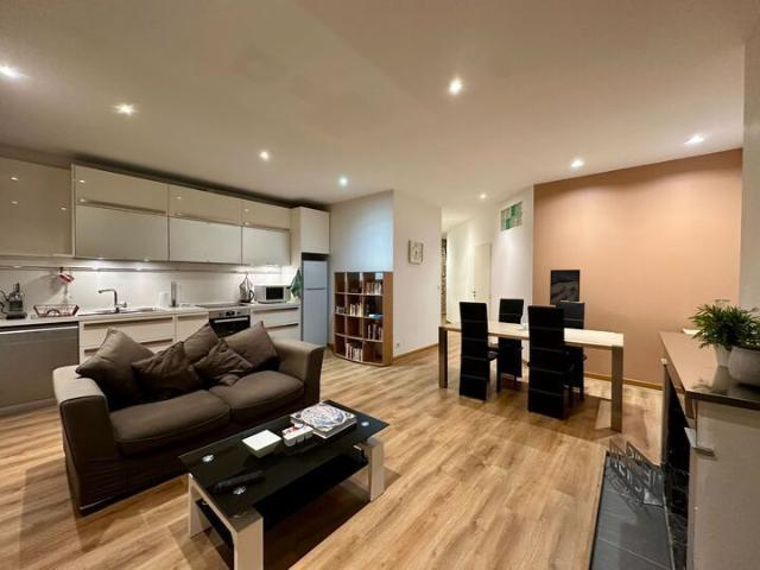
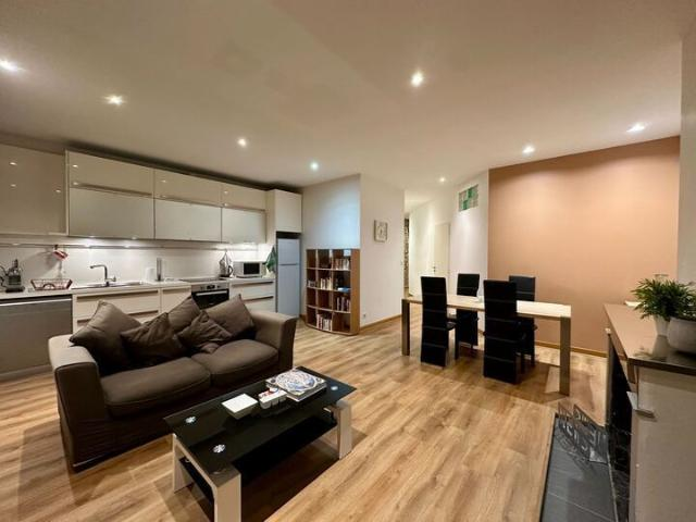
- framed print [549,268,582,306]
- remote control [213,469,267,495]
